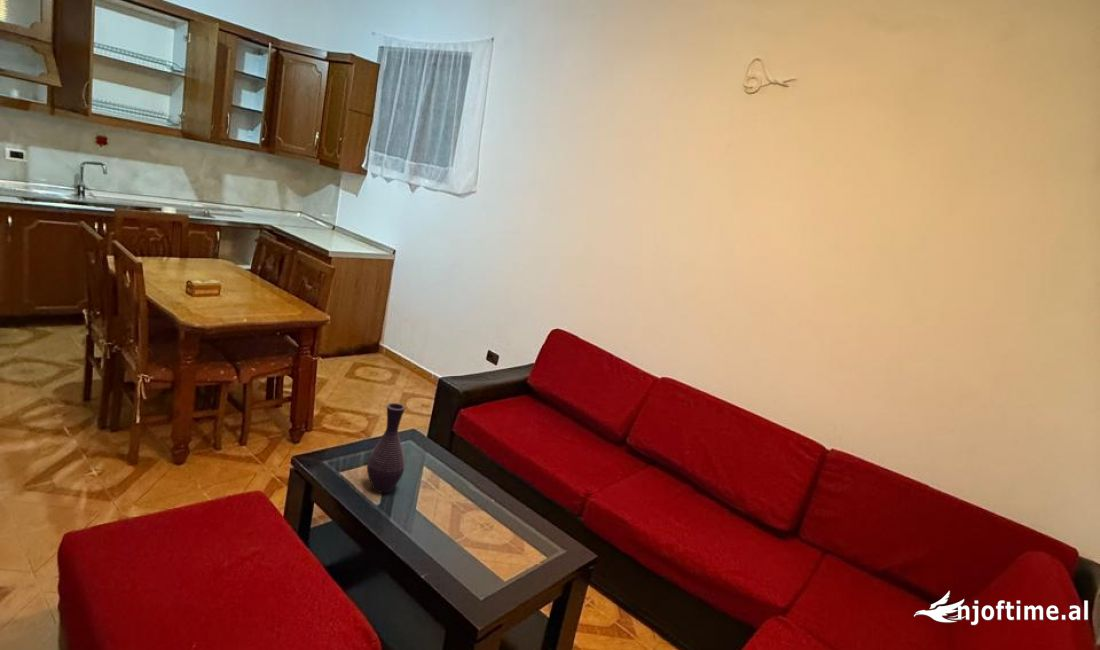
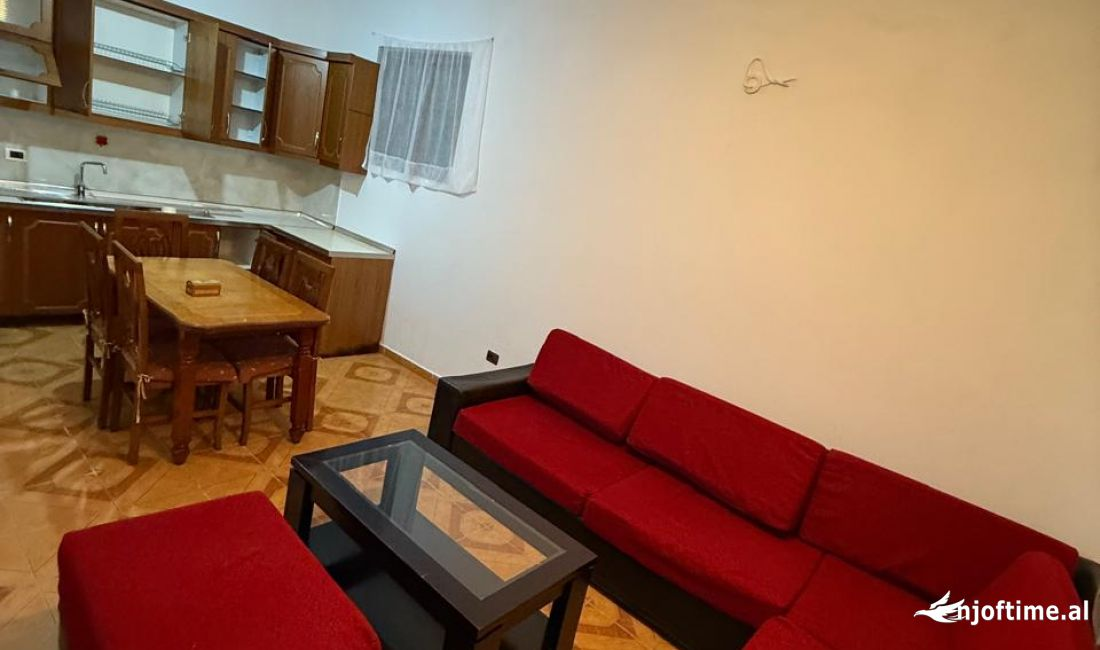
- vase [366,402,406,494]
